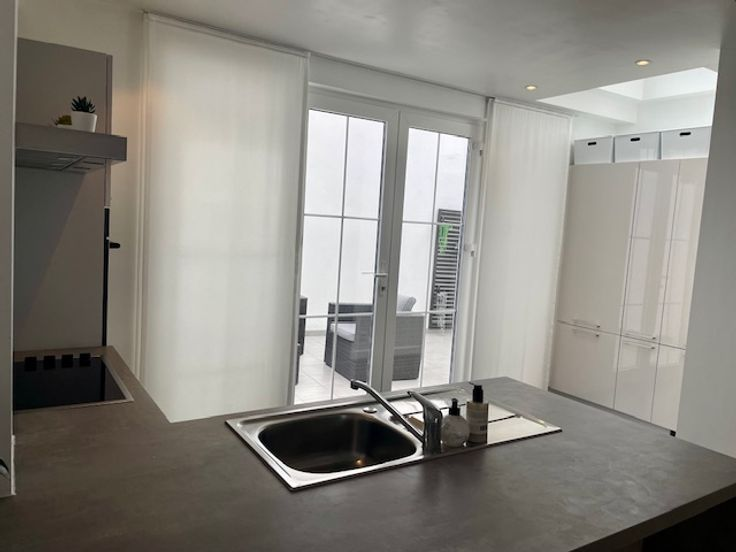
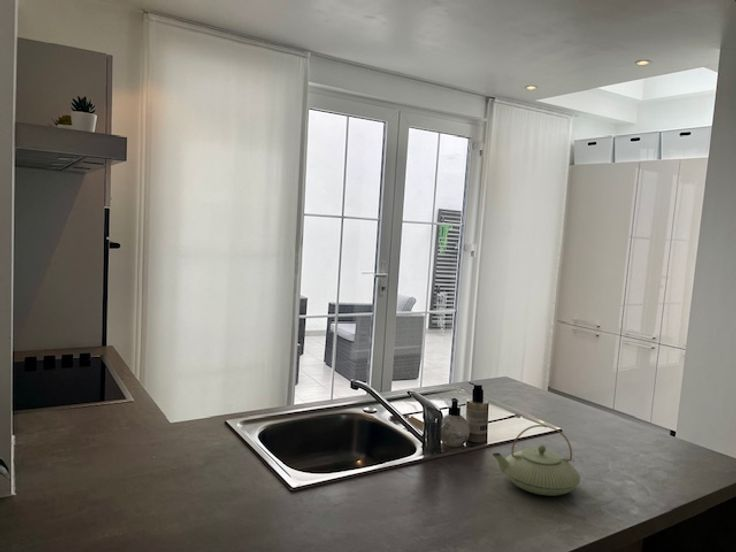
+ teapot [491,424,582,497]
